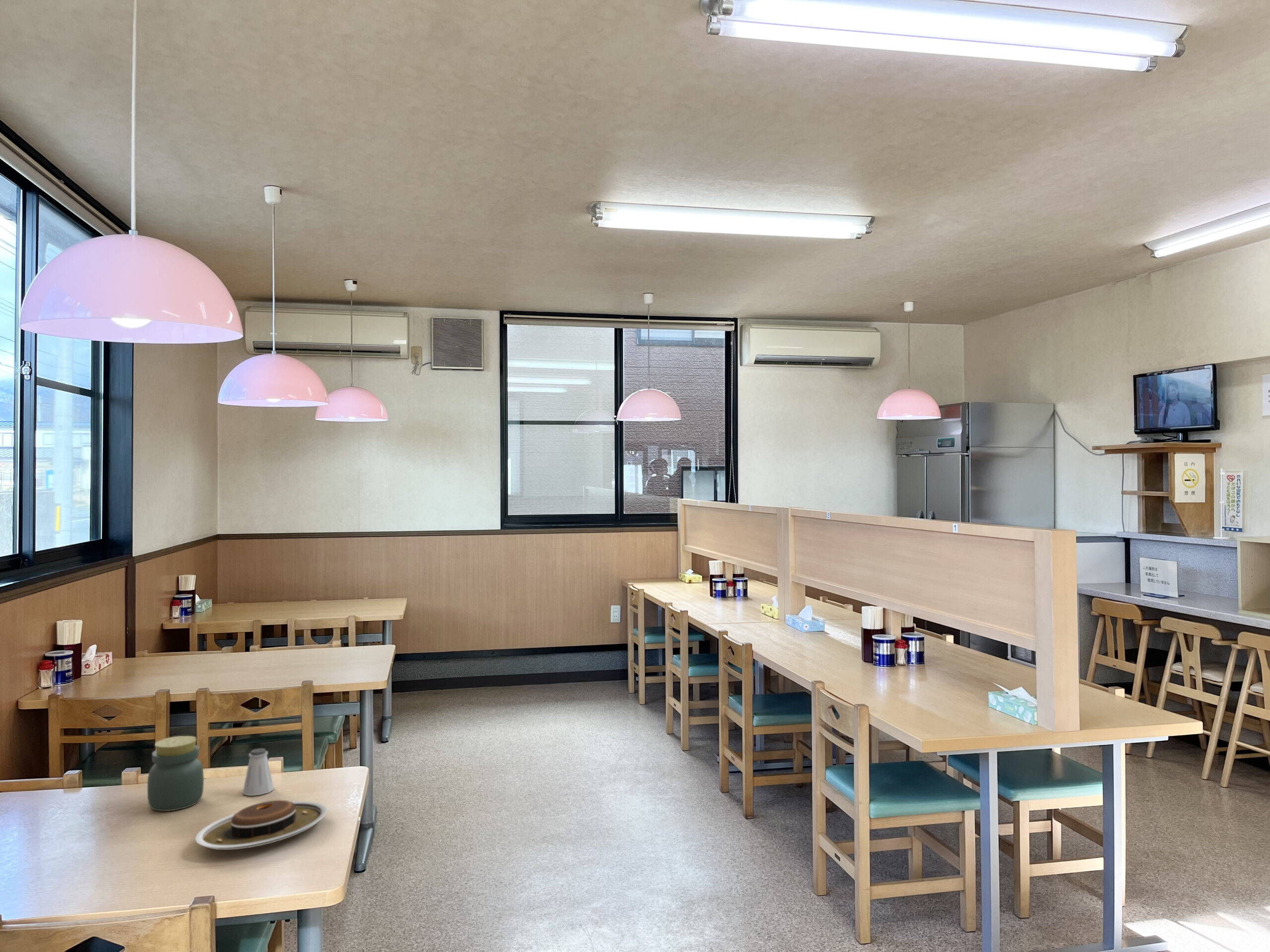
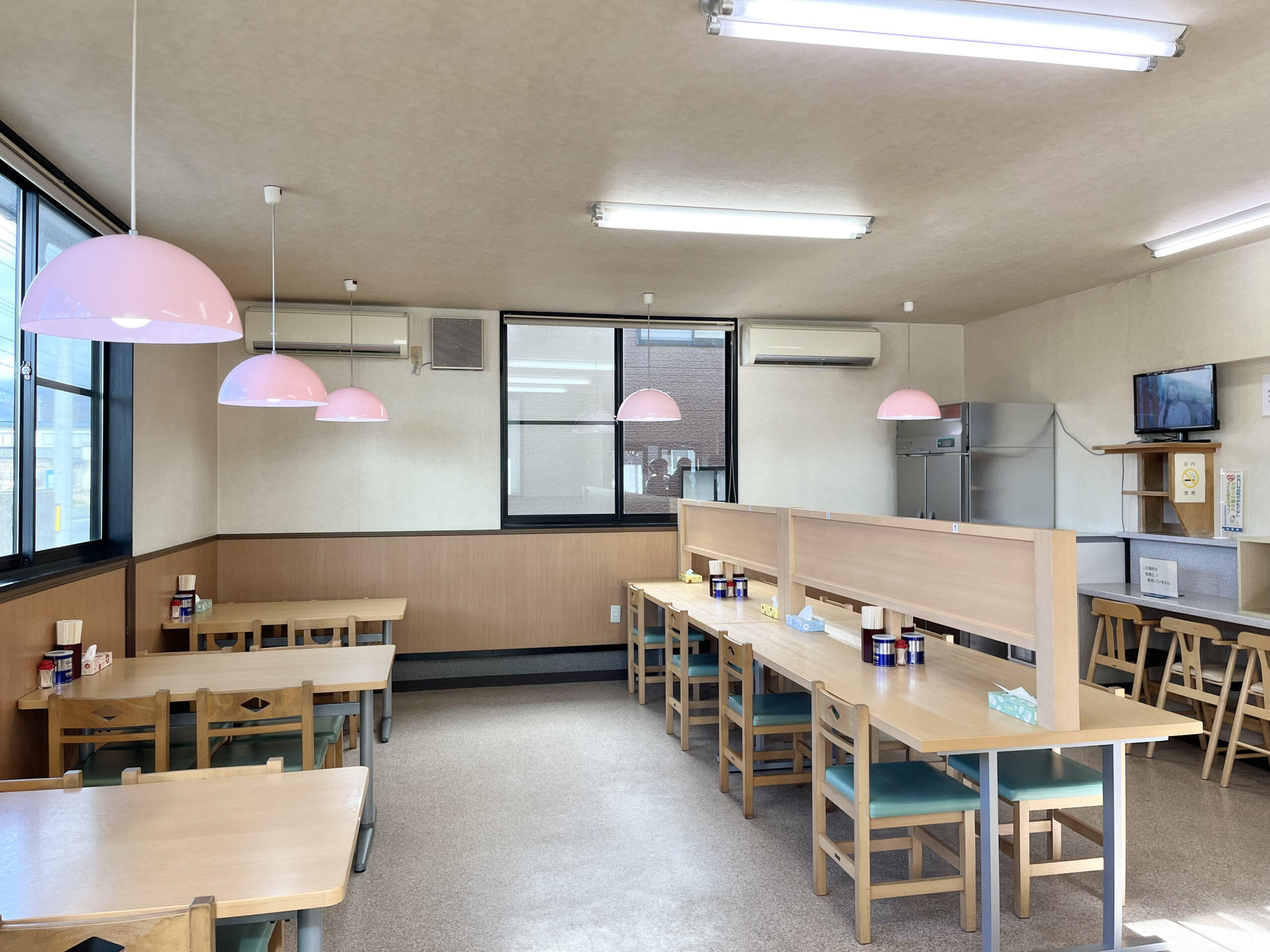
- plate [195,800,328,850]
- saltshaker [242,748,274,796]
- jar [147,735,204,812]
